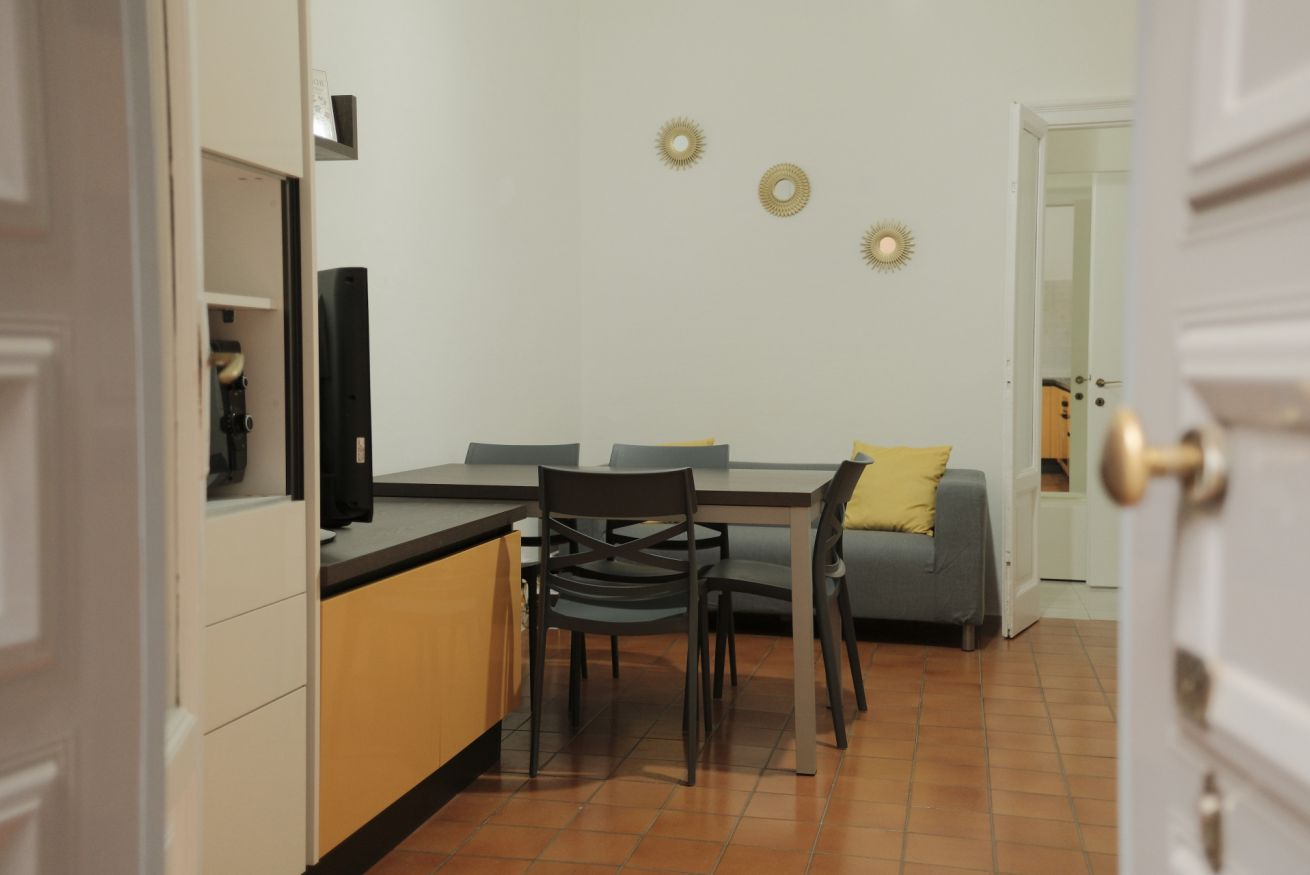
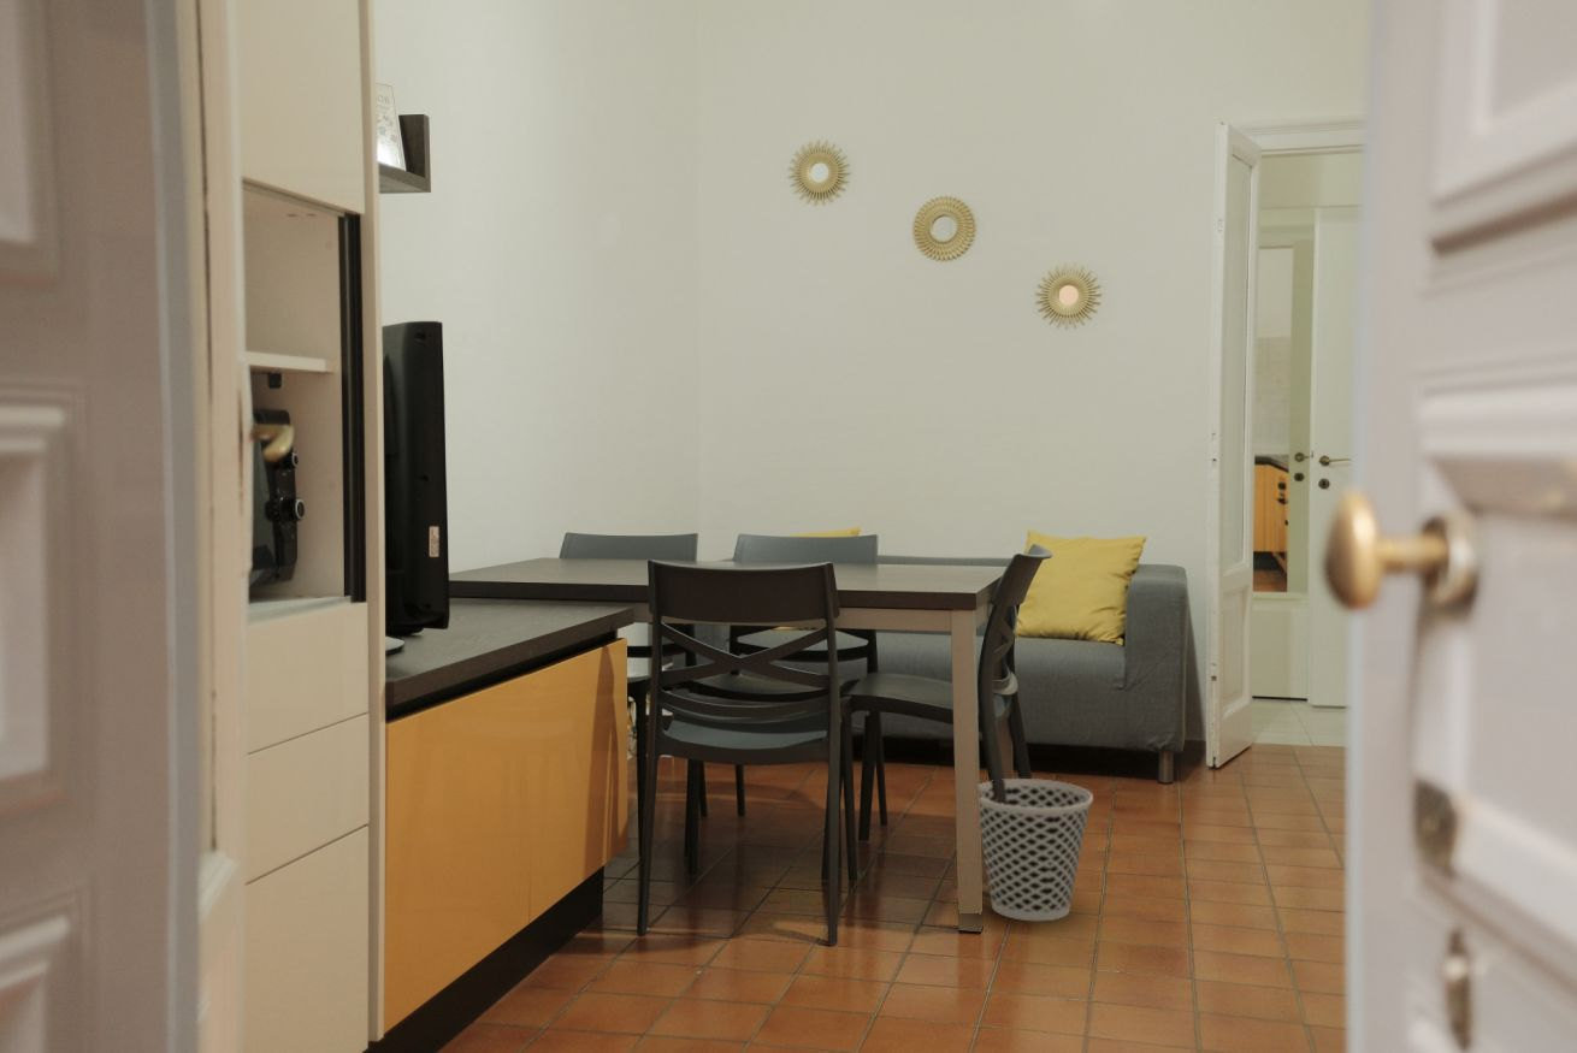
+ wastebasket [977,777,1094,922]
